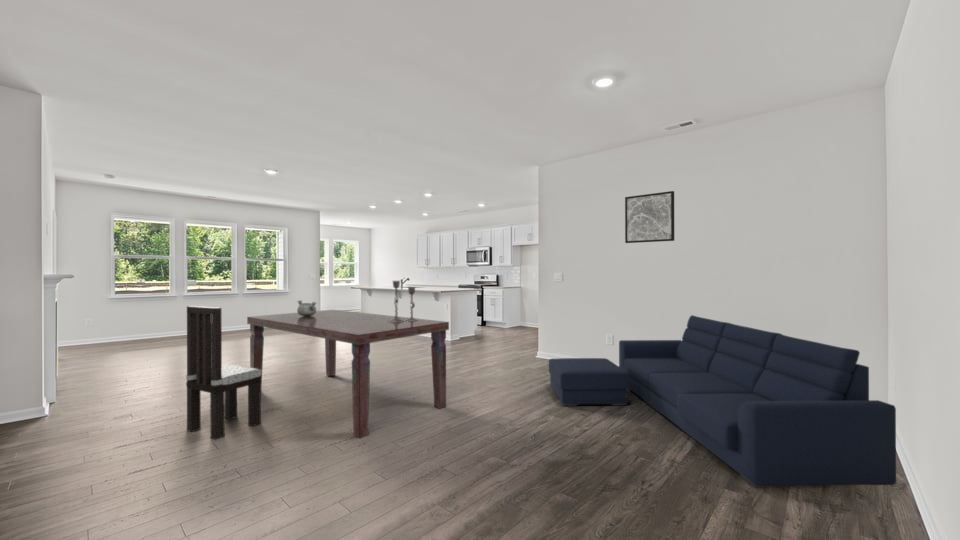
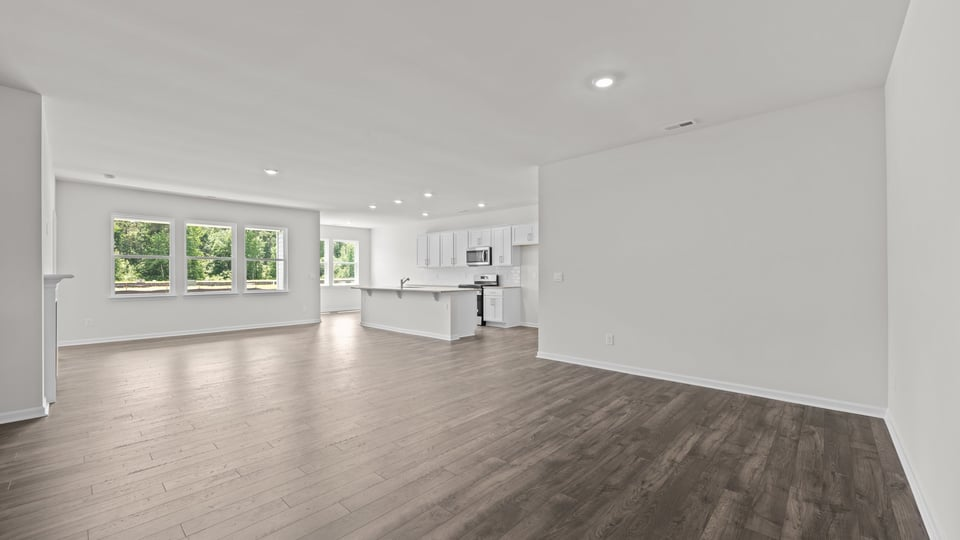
- dining table [246,309,450,440]
- wall art [624,190,675,244]
- candlestick [389,280,419,322]
- dining chair [185,305,262,441]
- sofa [548,314,897,488]
- decorative bowl [296,299,317,316]
